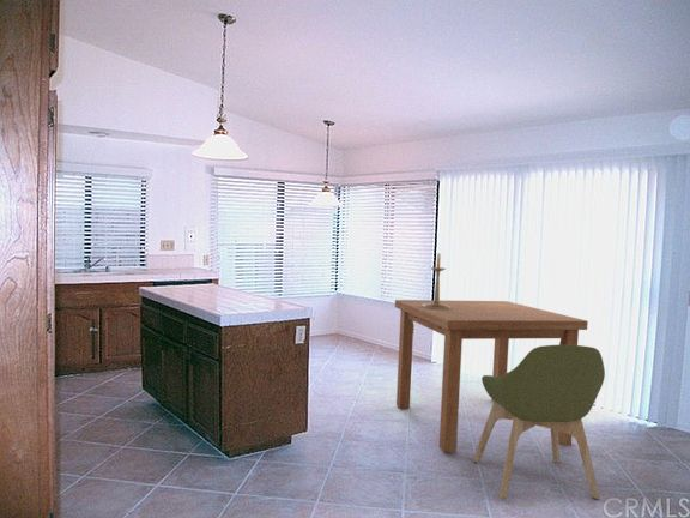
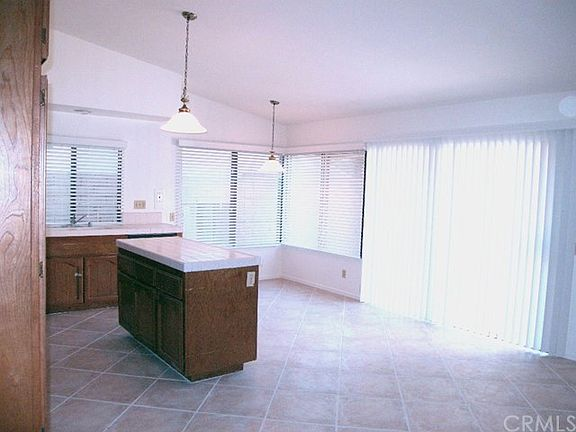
- dining table [394,299,589,453]
- candlestick [422,246,450,309]
- chair [472,344,606,500]
